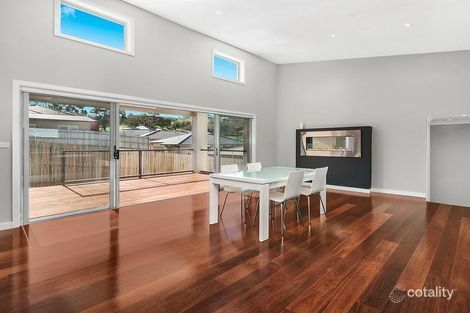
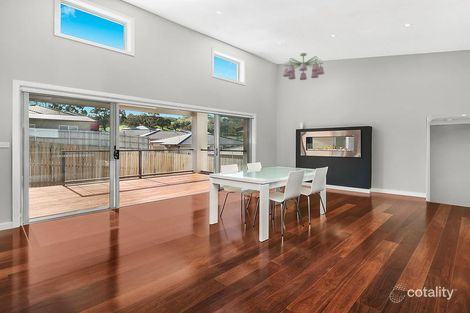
+ chandelier [282,52,325,81]
